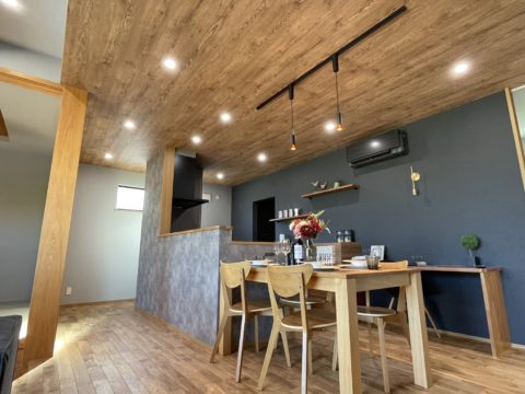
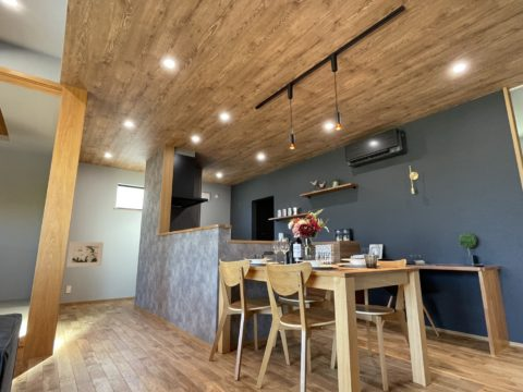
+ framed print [65,241,105,268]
